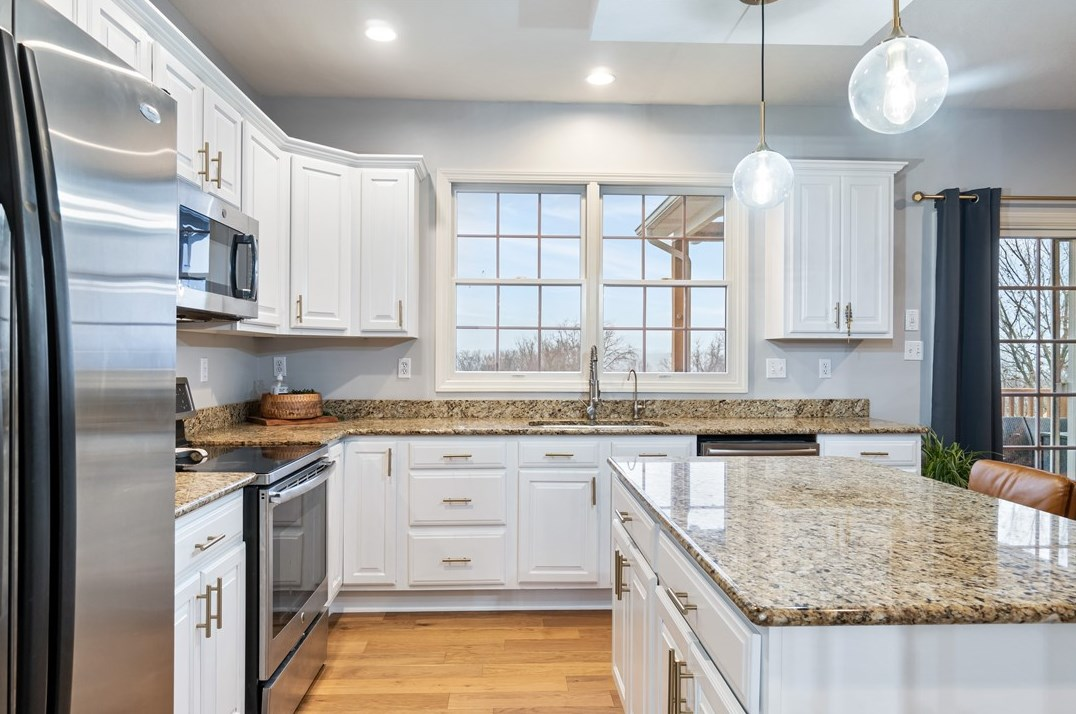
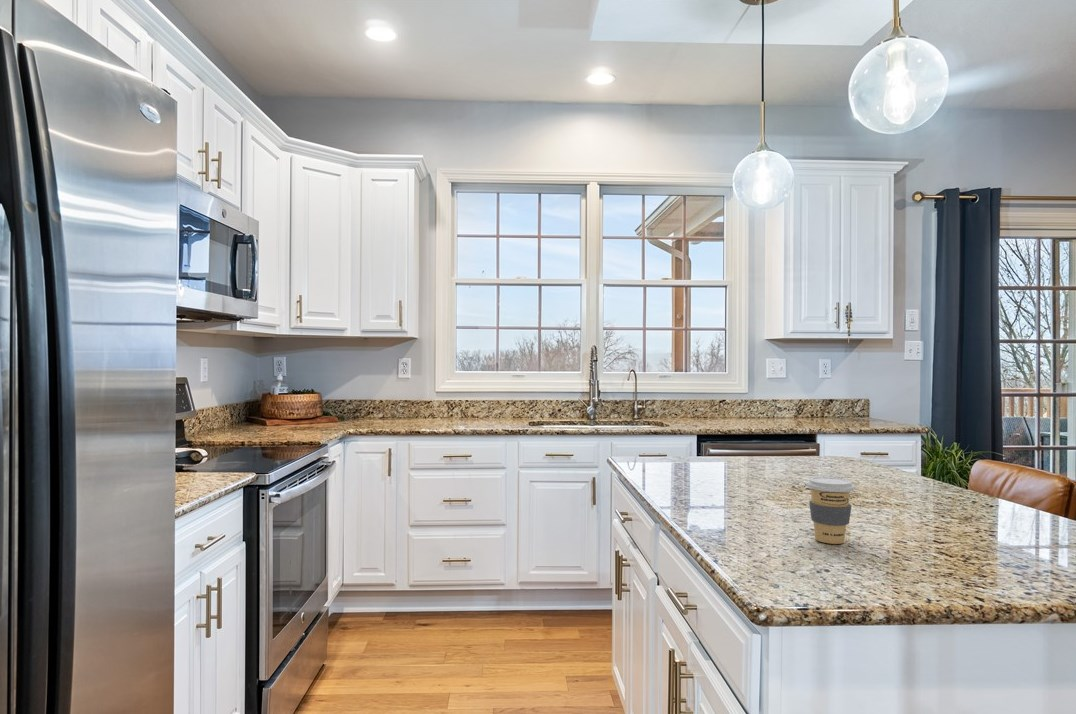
+ coffee cup [805,476,856,545]
